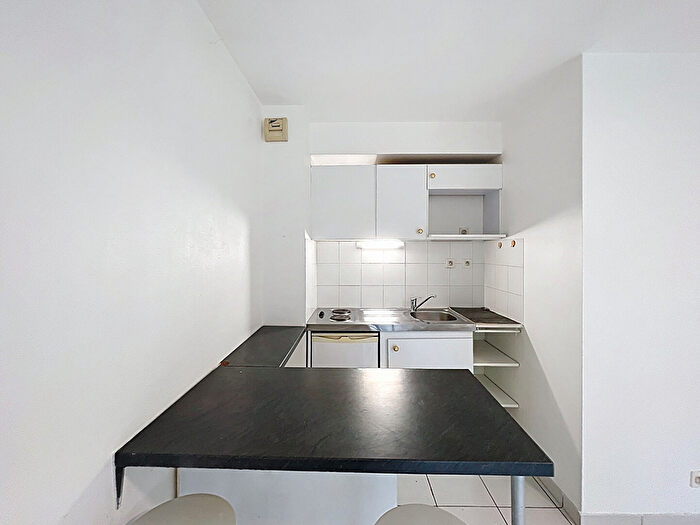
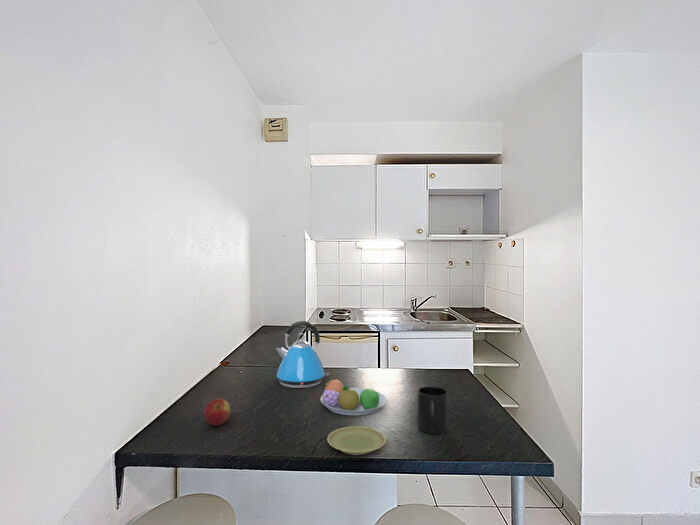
+ mug [417,385,449,435]
+ plate [326,425,387,456]
+ fruit bowl [320,378,388,417]
+ kettle [275,320,330,389]
+ apple [203,398,232,427]
